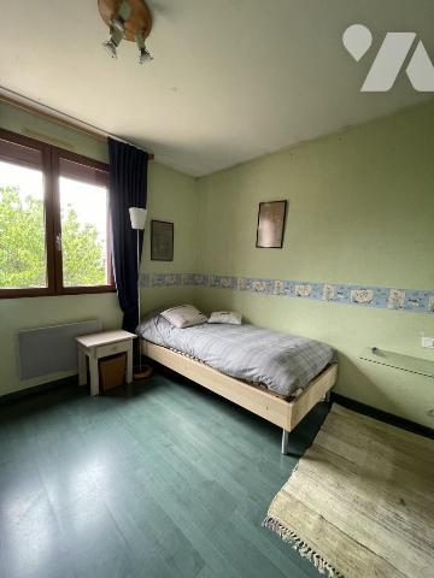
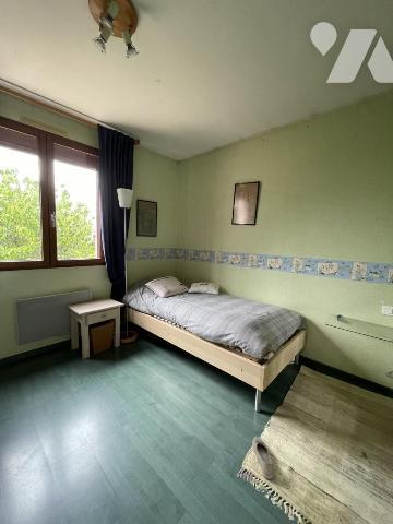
+ shoe [251,436,274,480]
